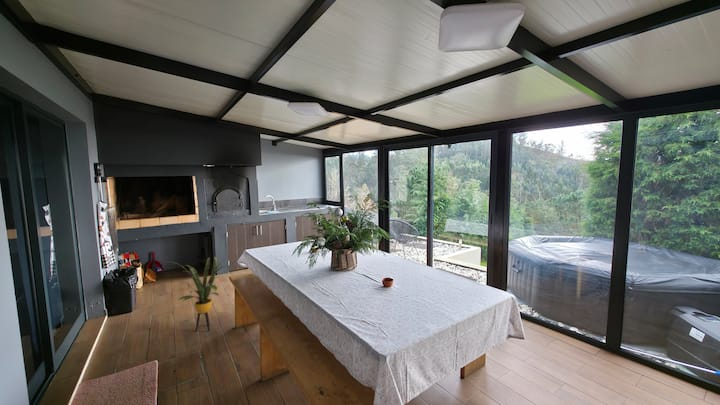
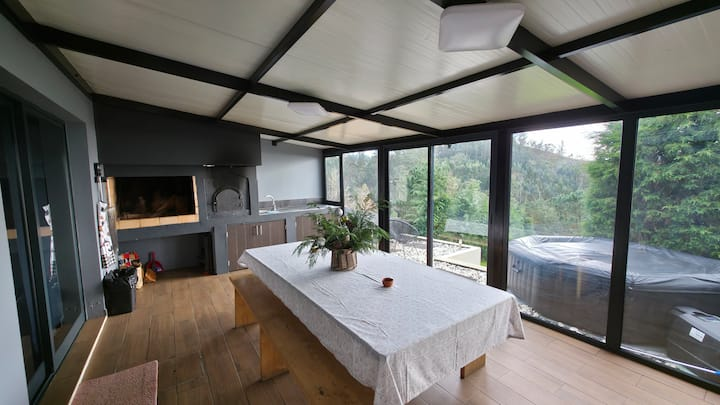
- house plant [162,254,231,332]
